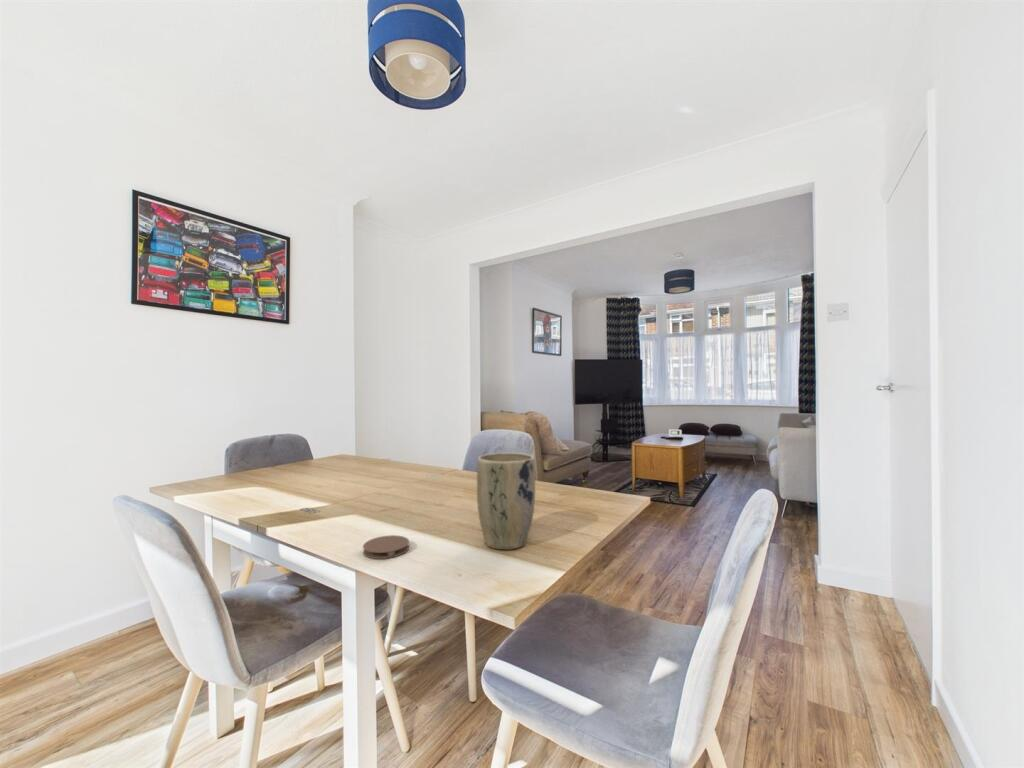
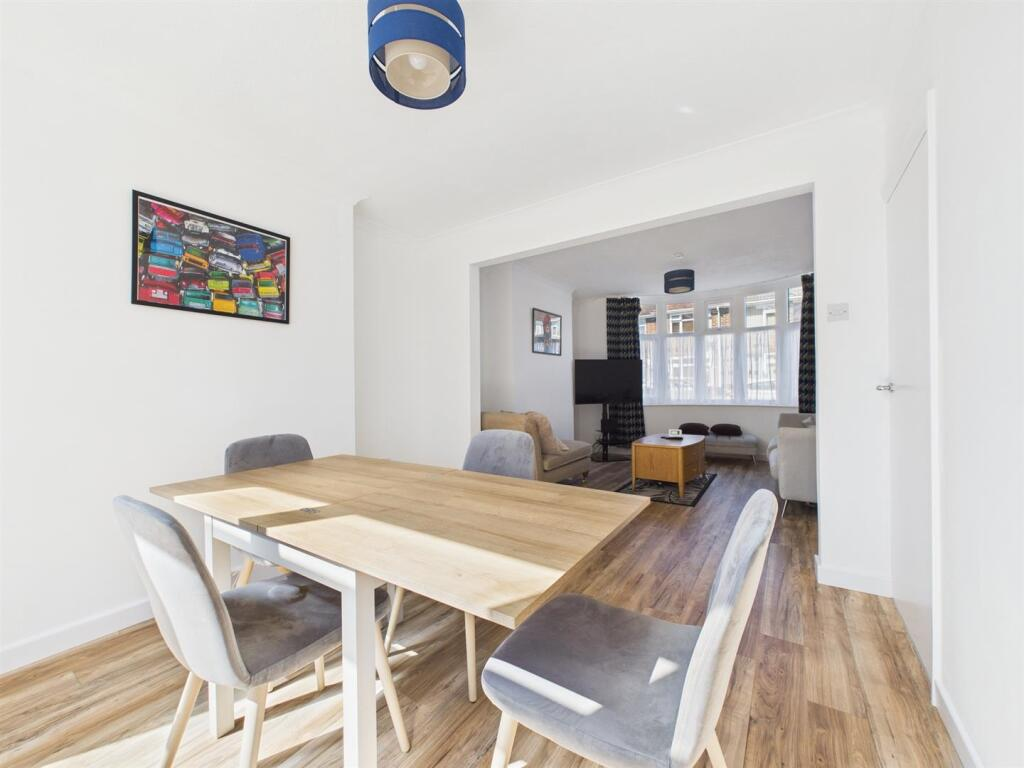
- coaster [362,534,410,560]
- plant pot [476,452,536,551]
